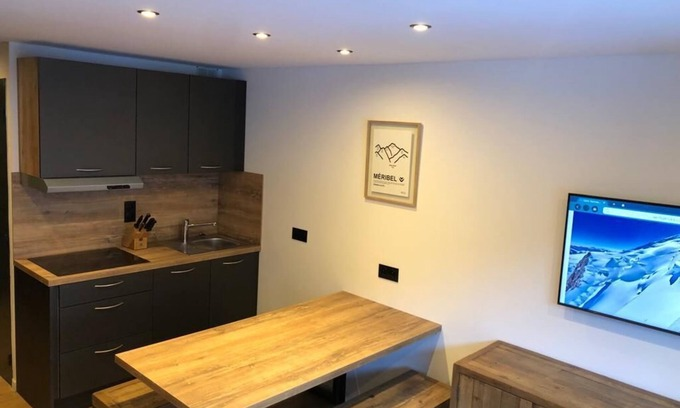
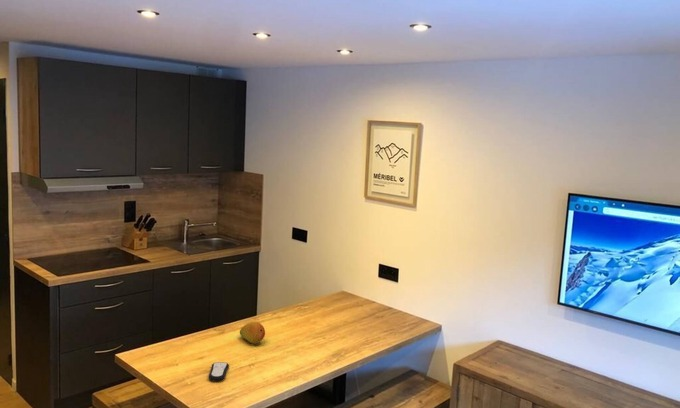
+ remote control [208,361,230,382]
+ fruit [239,321,266,345]
